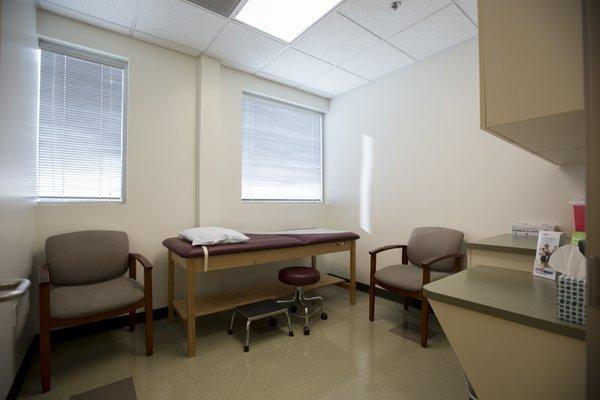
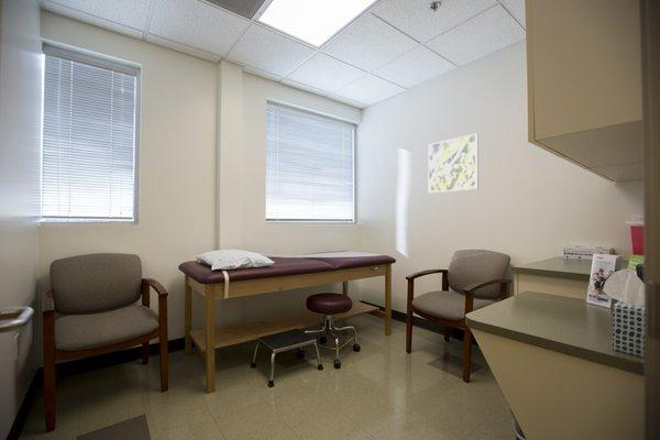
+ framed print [427,132,480,194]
